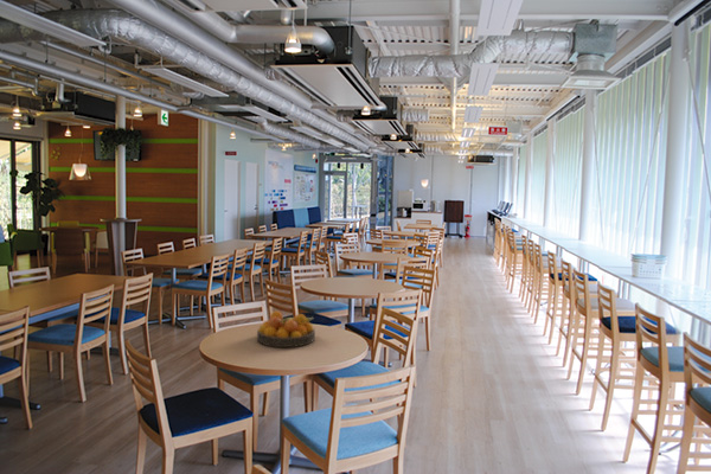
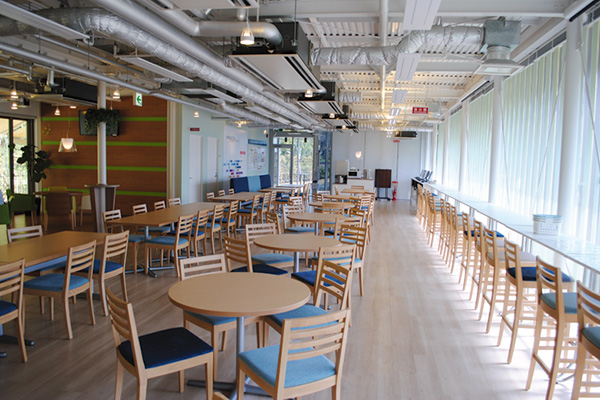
- fruit bowl [256,310,316,348]
